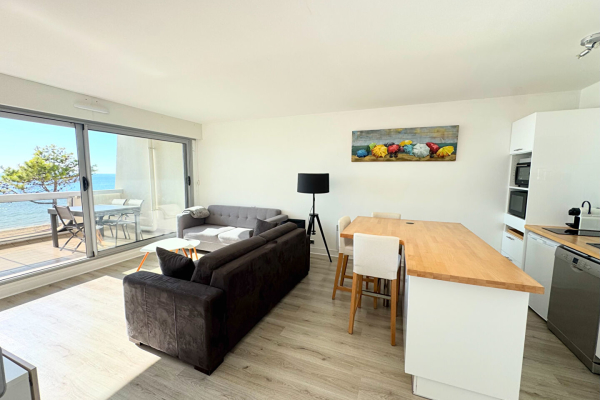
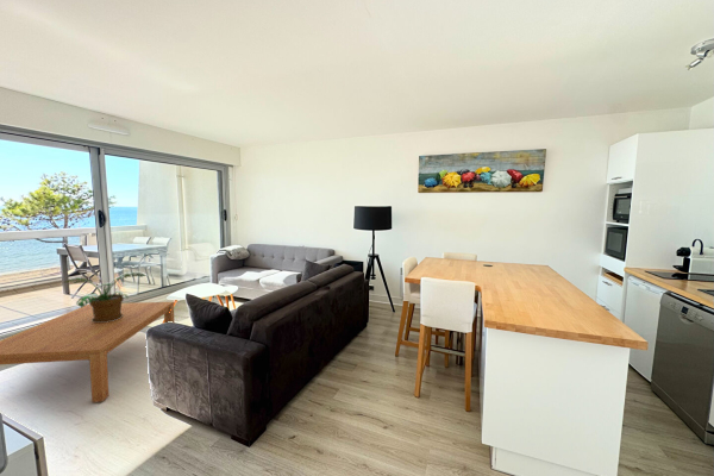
+ potted plant [63,271,150,322]
+ coffee table [0,301,175,403]
